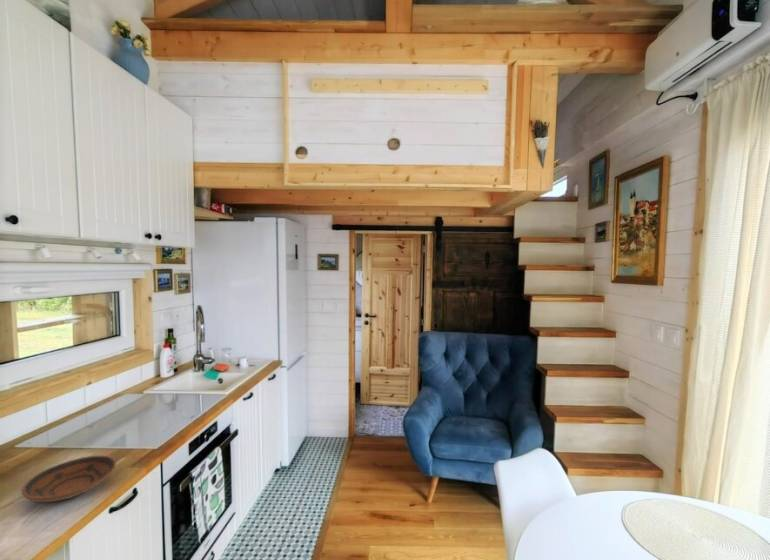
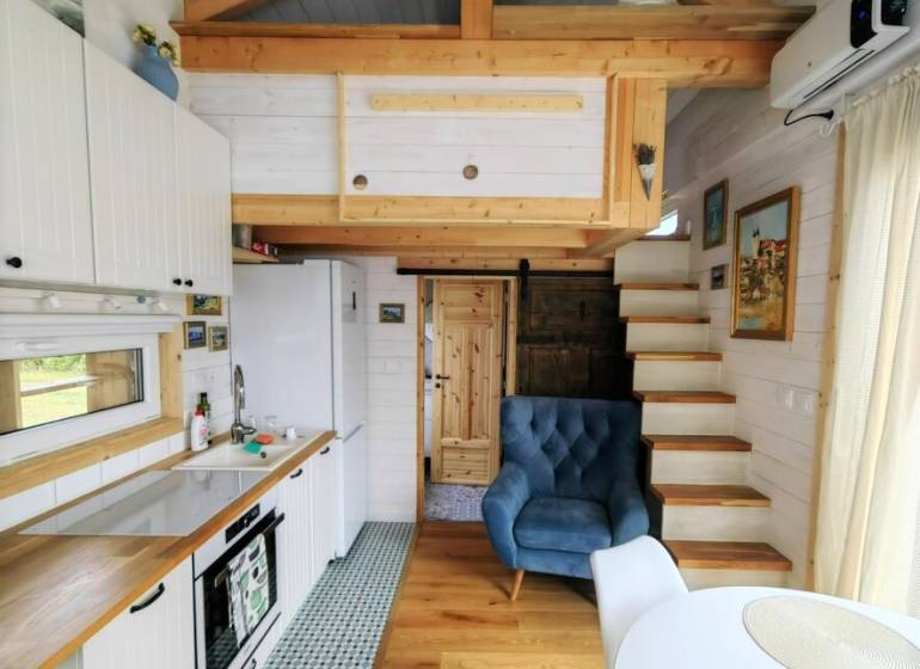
- bowl [20,455,117,503]
